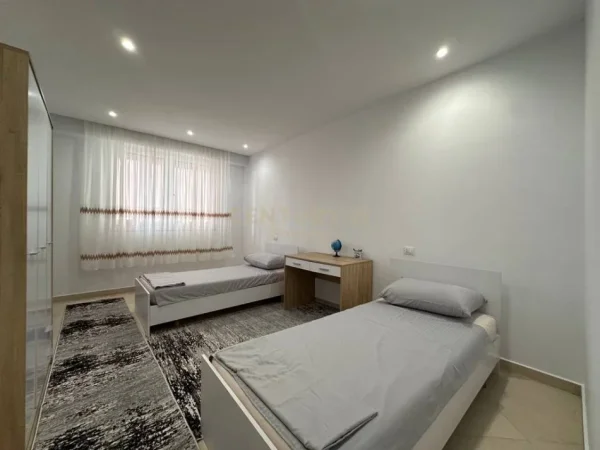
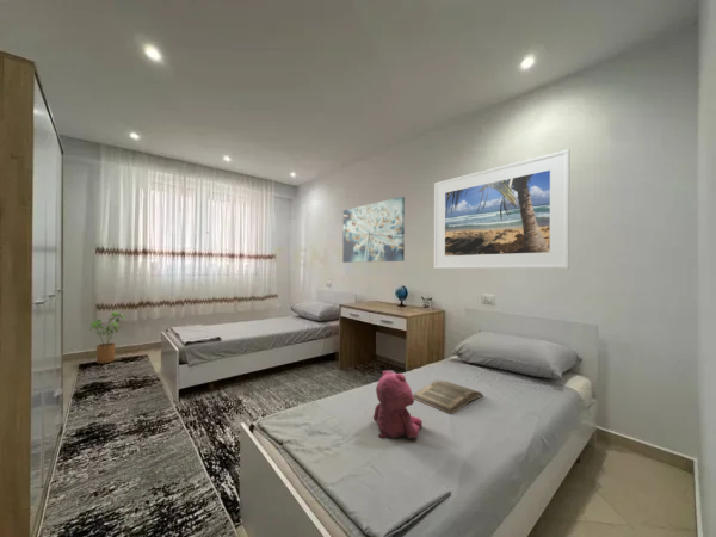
+ wall art [341,196,406,264]
+ teddy bear [372,369,424,442]
+ house plant [90,310,128,364]
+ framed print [433,148,570,270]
+ book [413,379,484,415]
